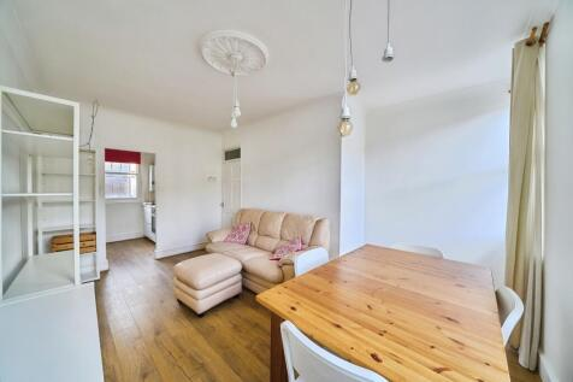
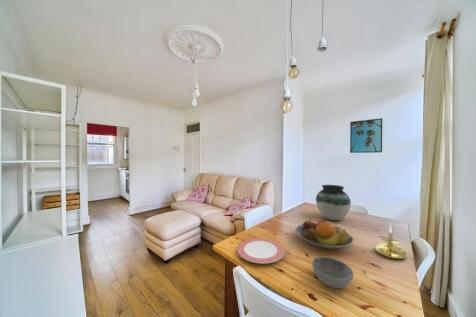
+ bowl [311,256,354,289]
+ vase [315,184,352,221]
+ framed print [349,117,383,154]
+ plate [237,237,285,264]
+ candle holder [374,224,408,260]
+ fruit bowl [295,218,354,249]
